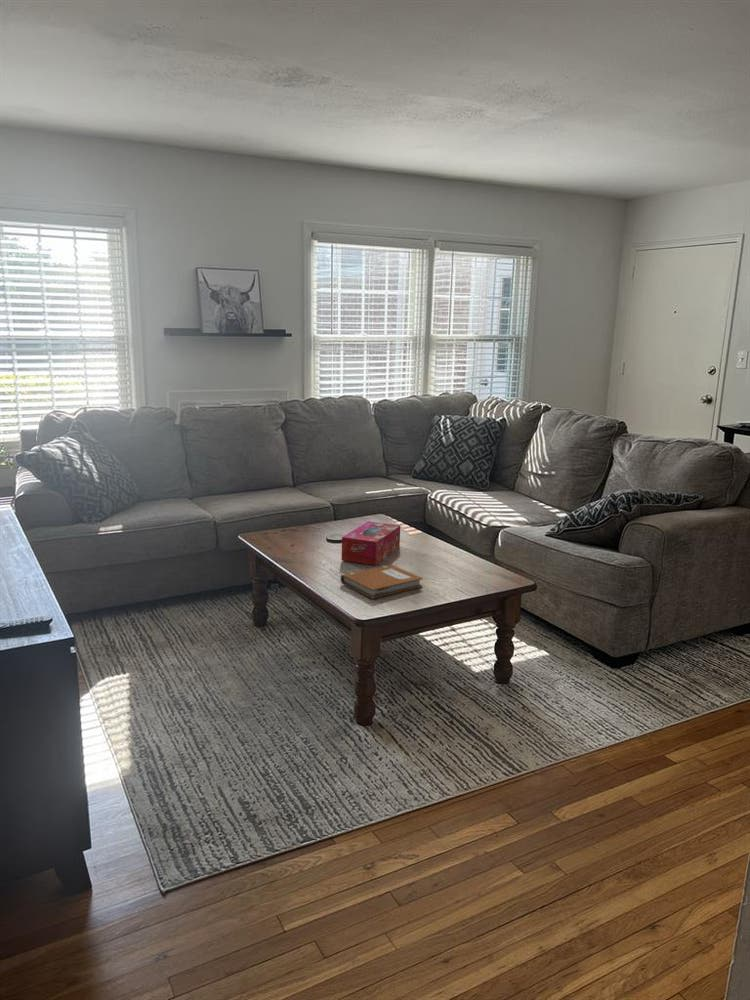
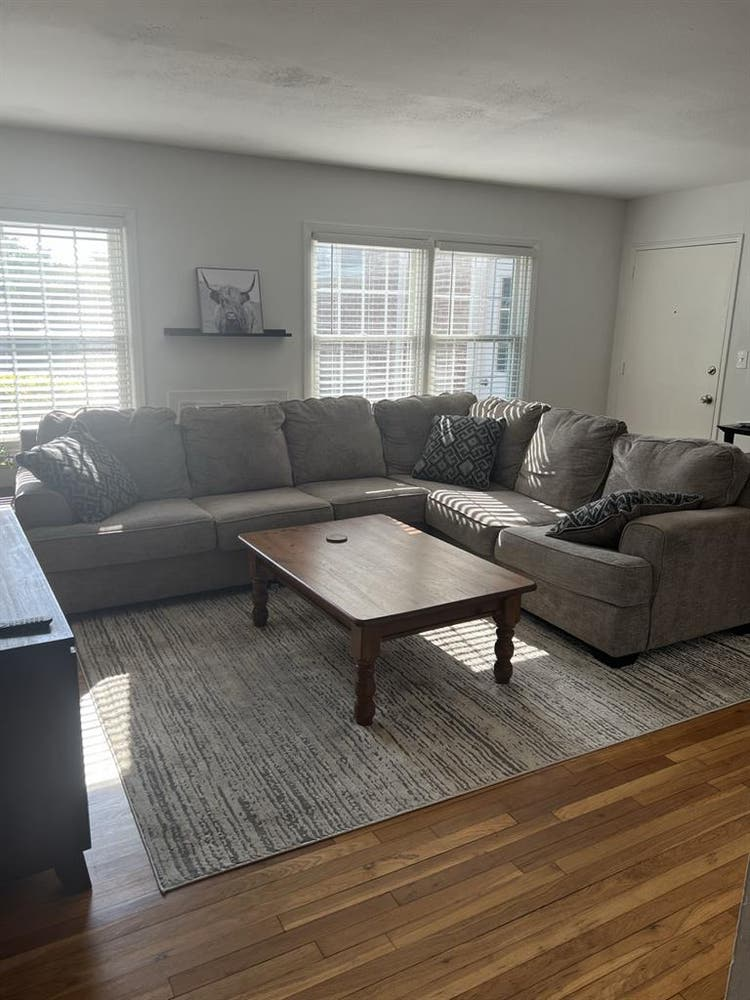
- tissue box [341,520,401,566]
- notebook [340,564,424,600]
